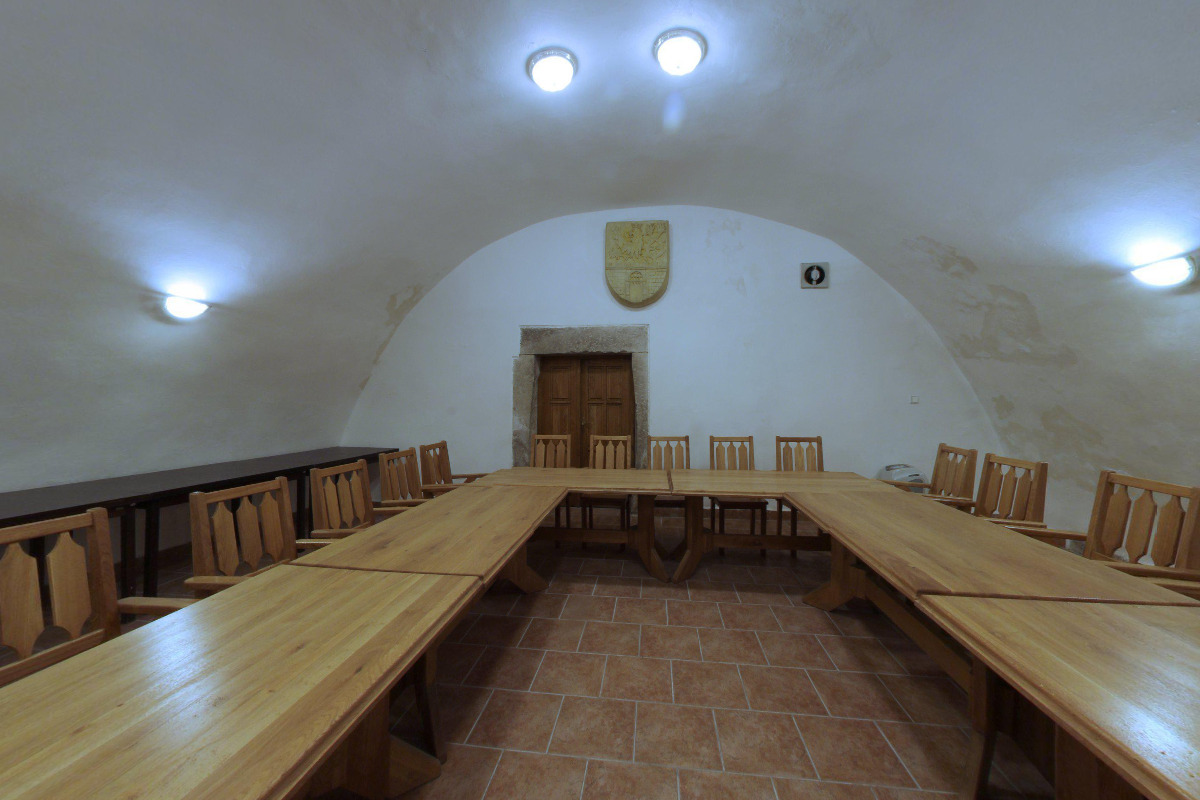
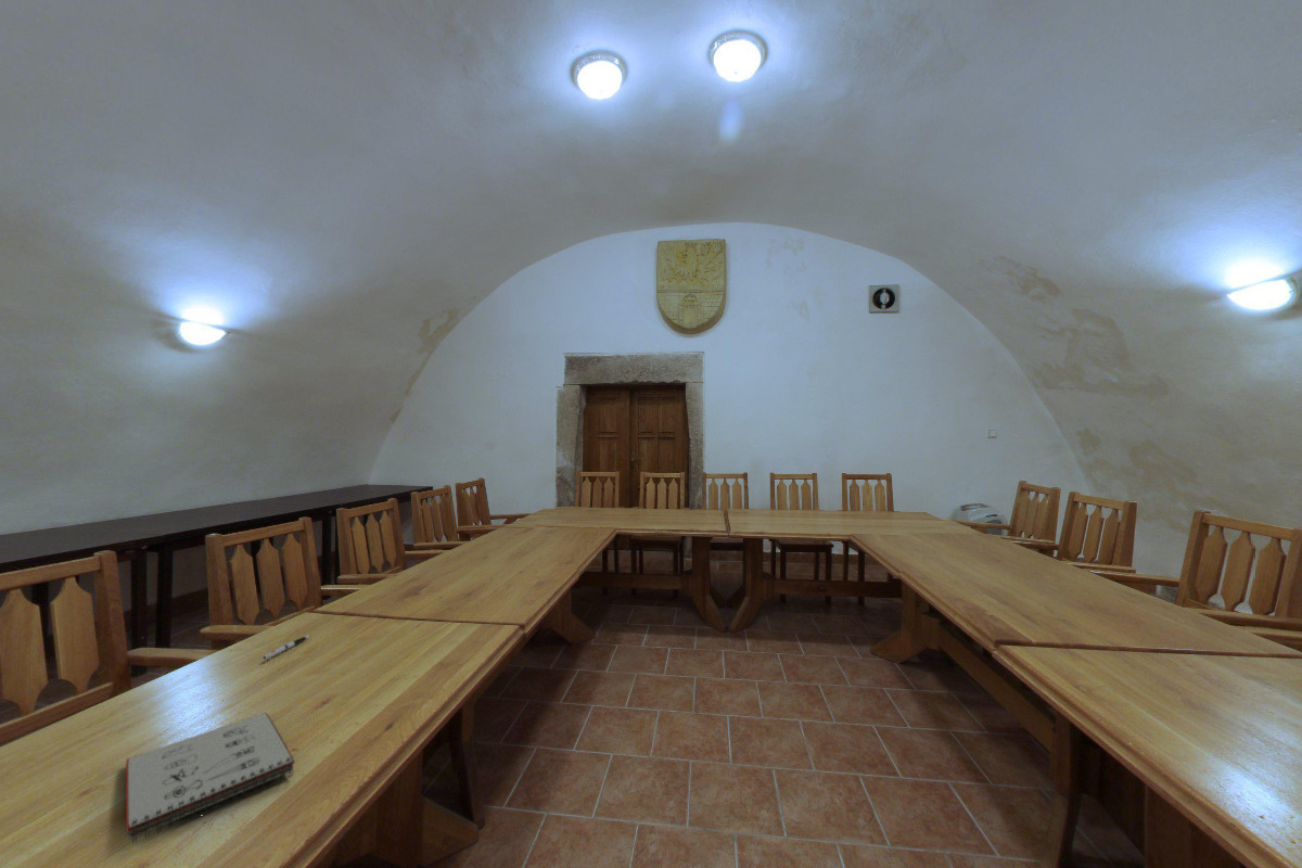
+ pen [263,635,310,660]
+ notepad [125,712,295,845]
